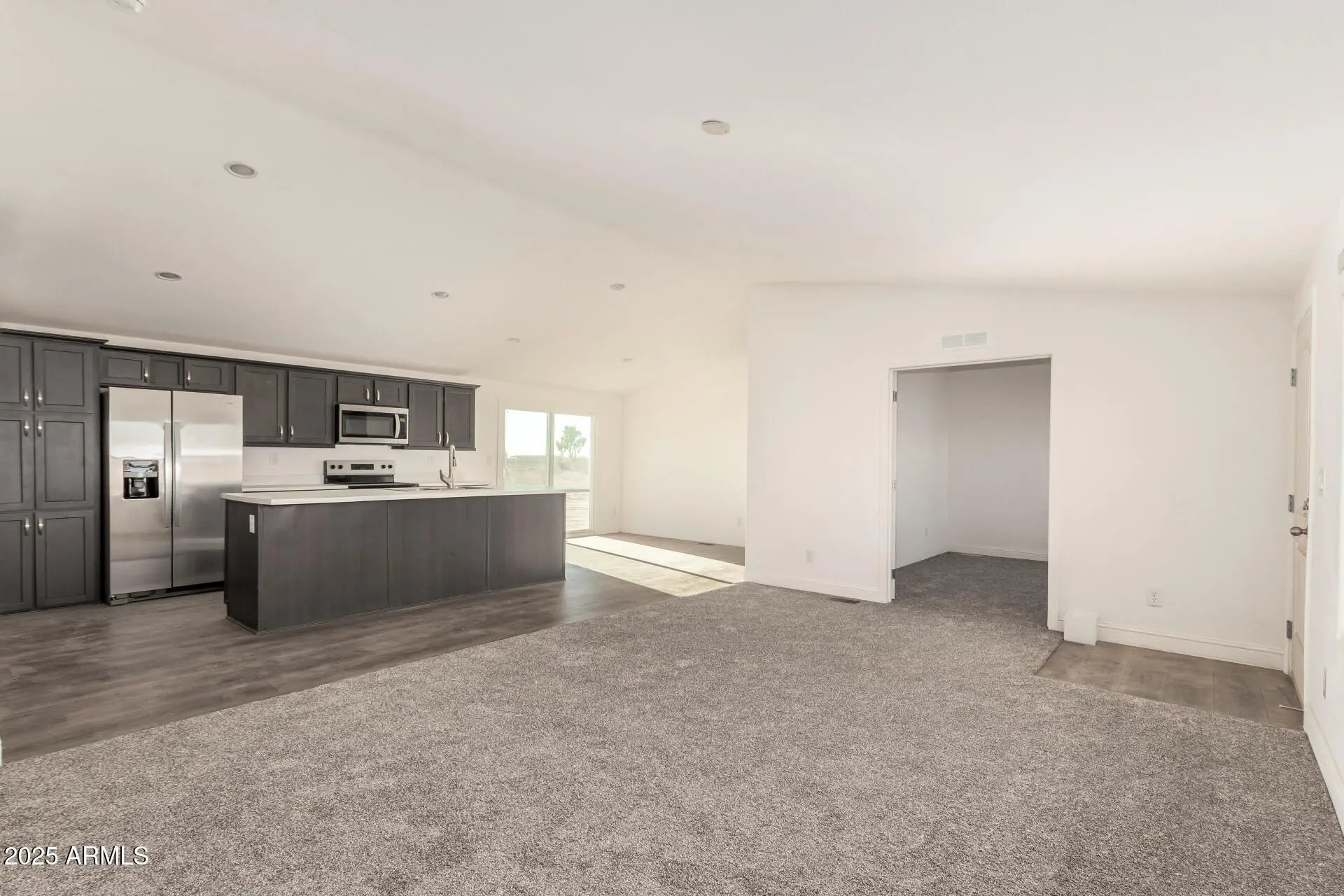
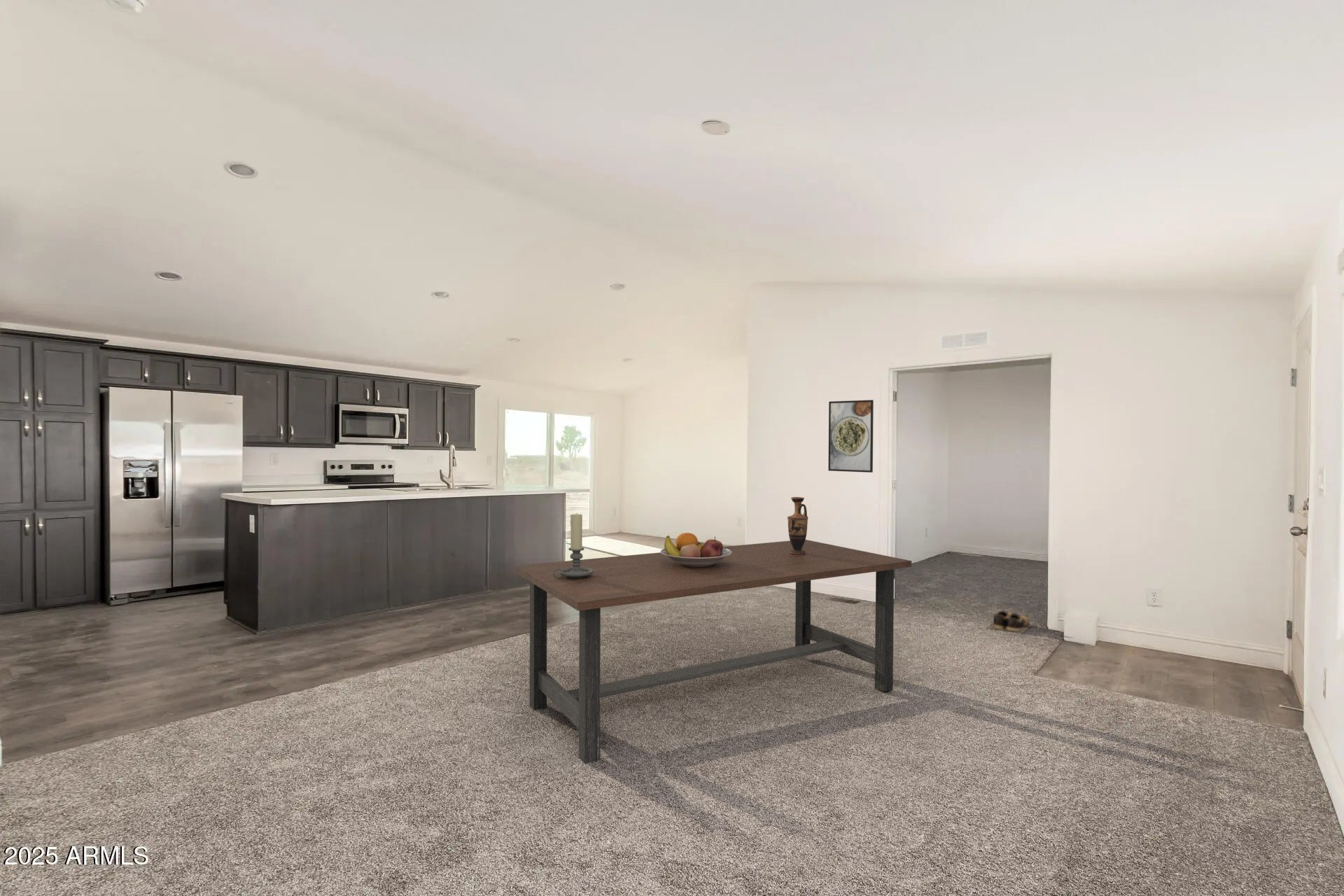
+ dining table [514,539,912,764]
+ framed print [827,399,874,473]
+ vase [787,496,809,554]
+ shoes [986,610,1034,634]
+ candle holder [554,512,594,578]
+ fruit bowl [660,532,732,567]
